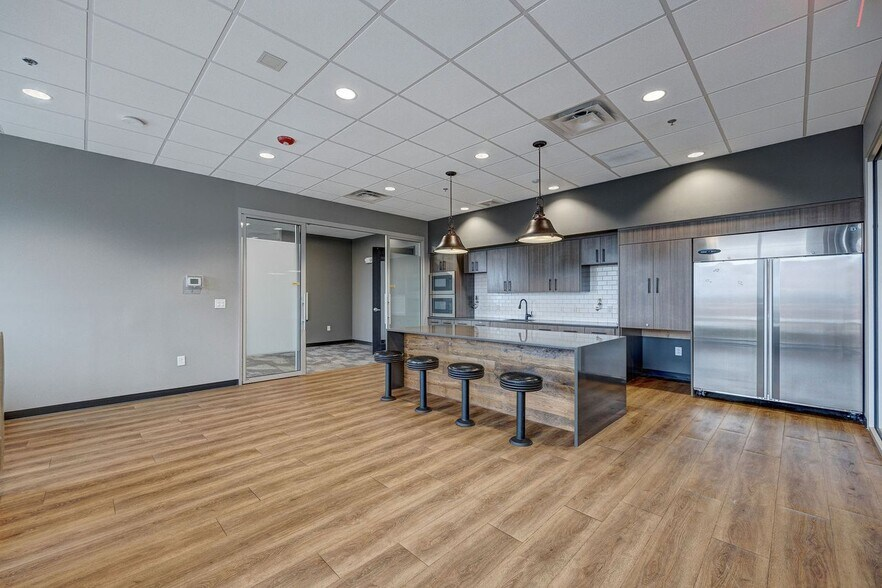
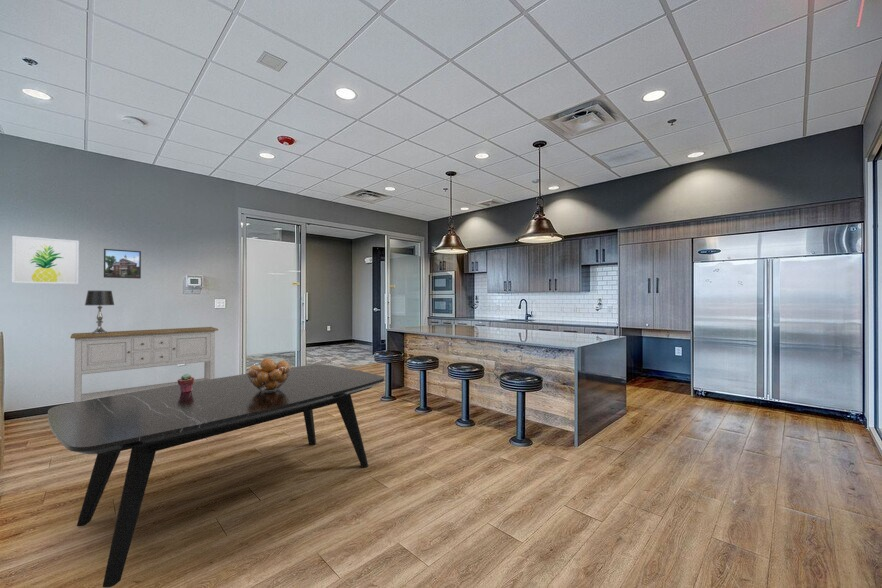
+ table lamp [84,290,115,334]
+ dining table [47,363,385,588]
+ fruit basket [245,357,292,392]
+ potted succulent [176,373,195,393]
+ sideboard [69,326,219,403]
+ wall art [11,235,80,285]
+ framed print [103,248,142,280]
